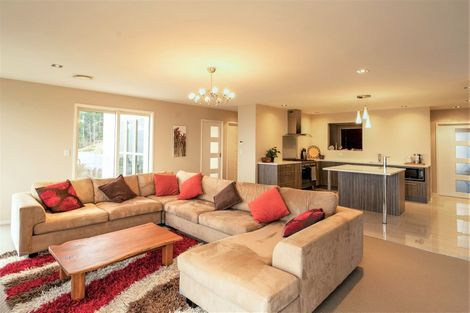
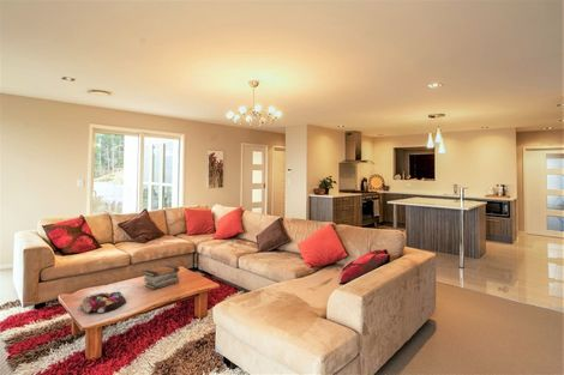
+ book stack [142,265,180,290]
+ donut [79,290,127,314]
